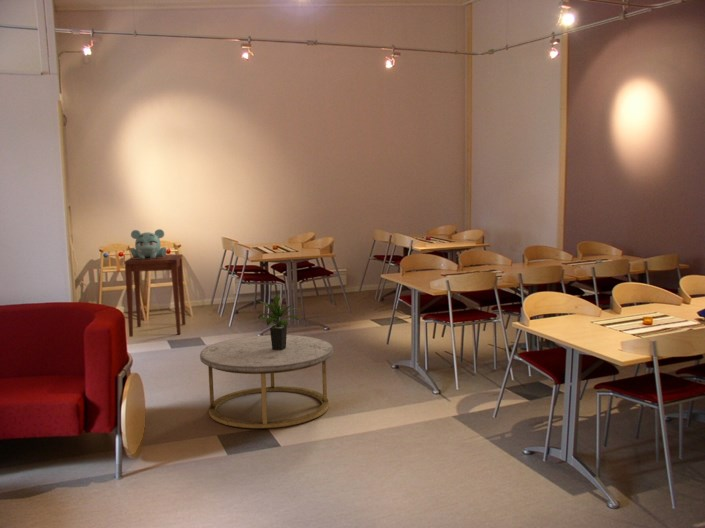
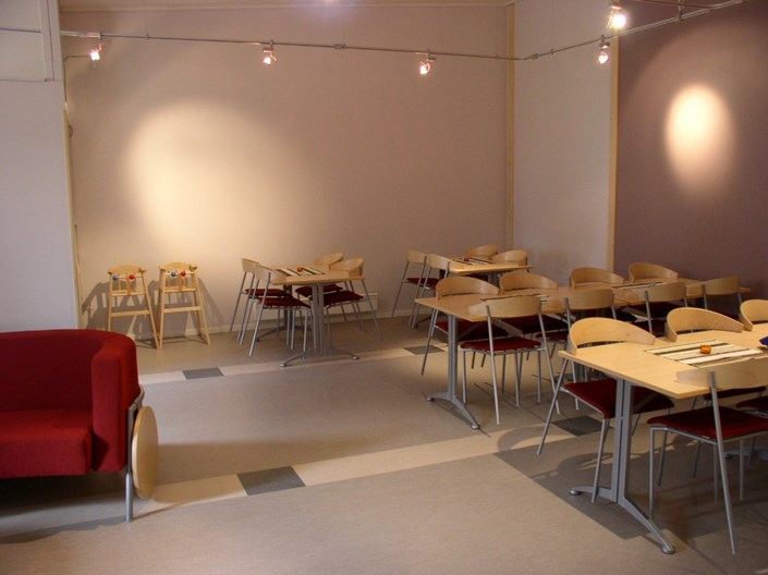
- side table [123,253,187,338]
- teddy bear [130,228,167,259]
- coffee table [199,334,334,429]
- potted plant [255,294,302,350]
